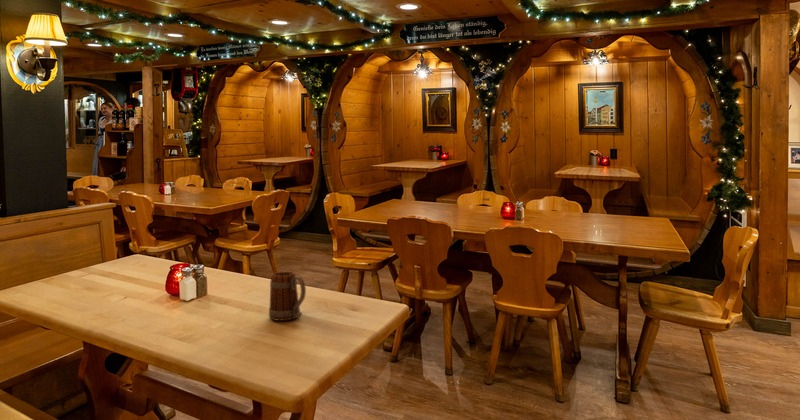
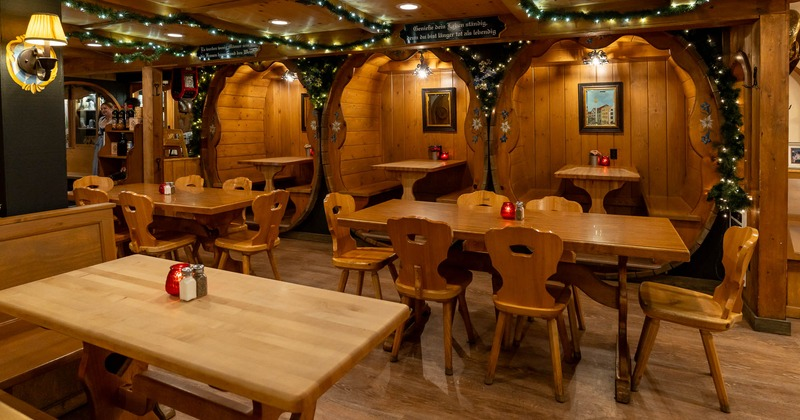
- beer mug [268,271,307,322]
